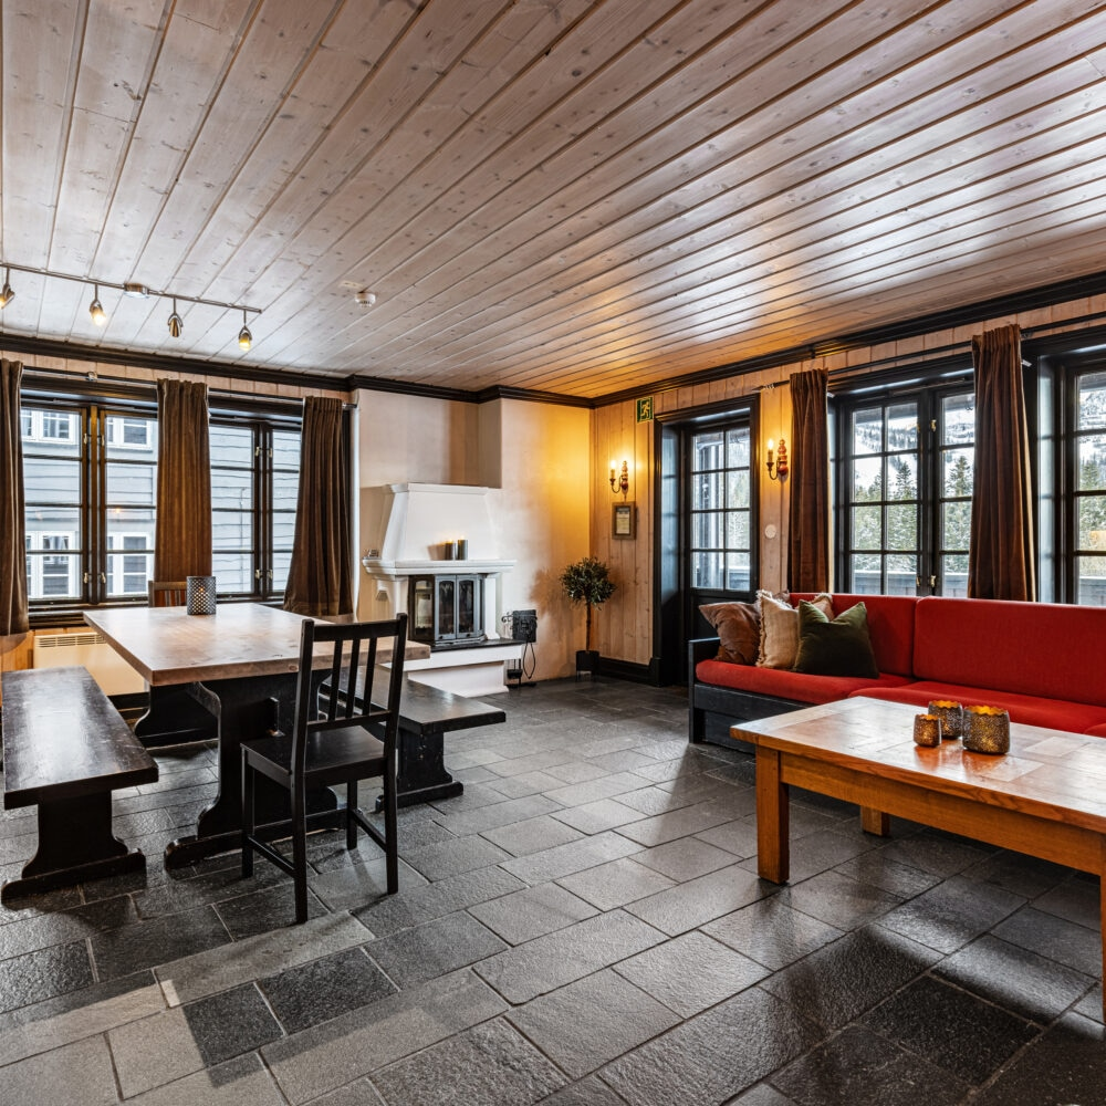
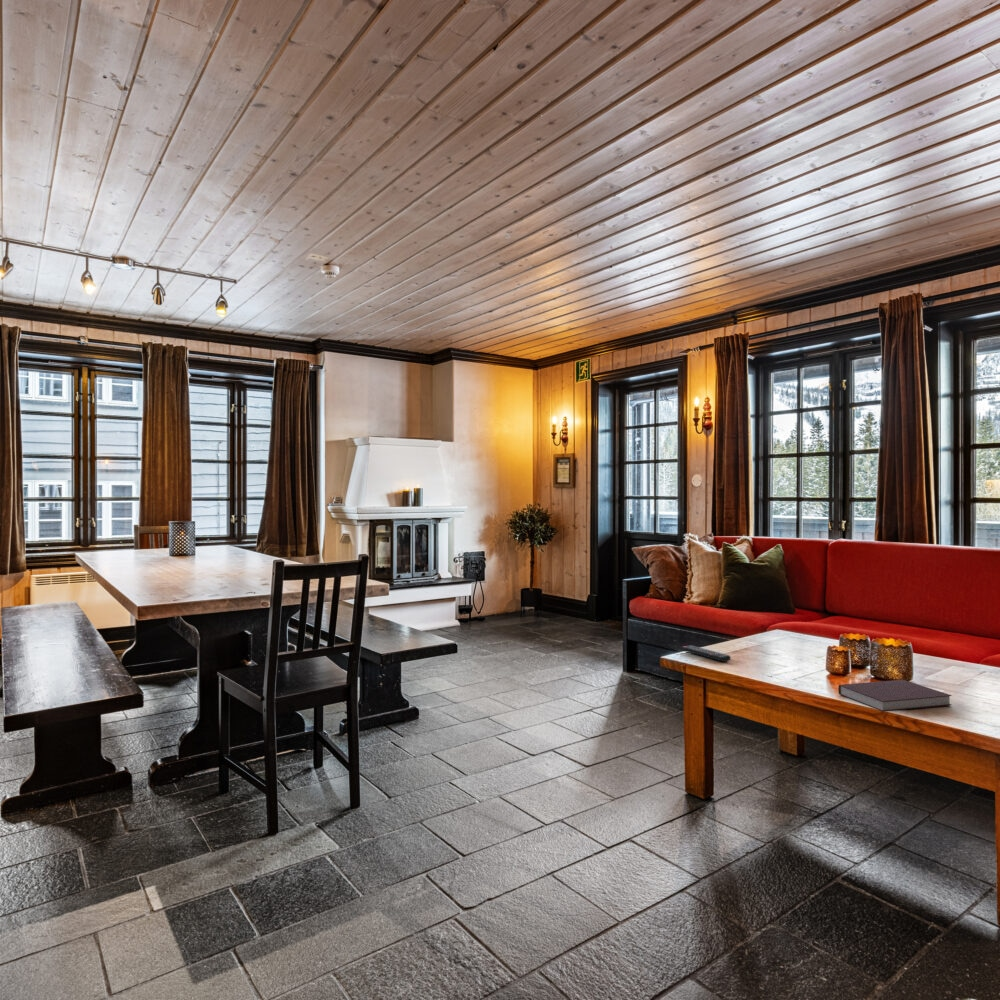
+ notebook [837,679,953,713]
+ remote control [679,644,732,663]
